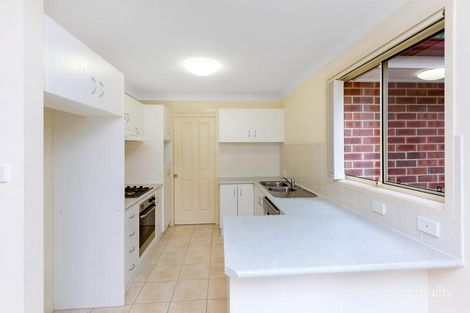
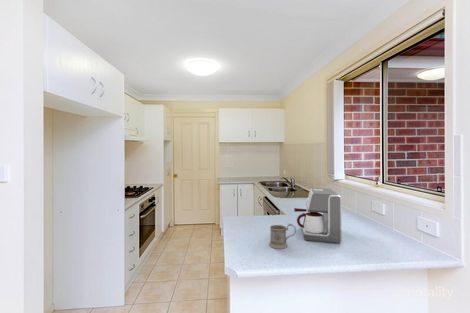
+ mug [268,223,297,250]
+ coffee maker [293,187,343,244]
